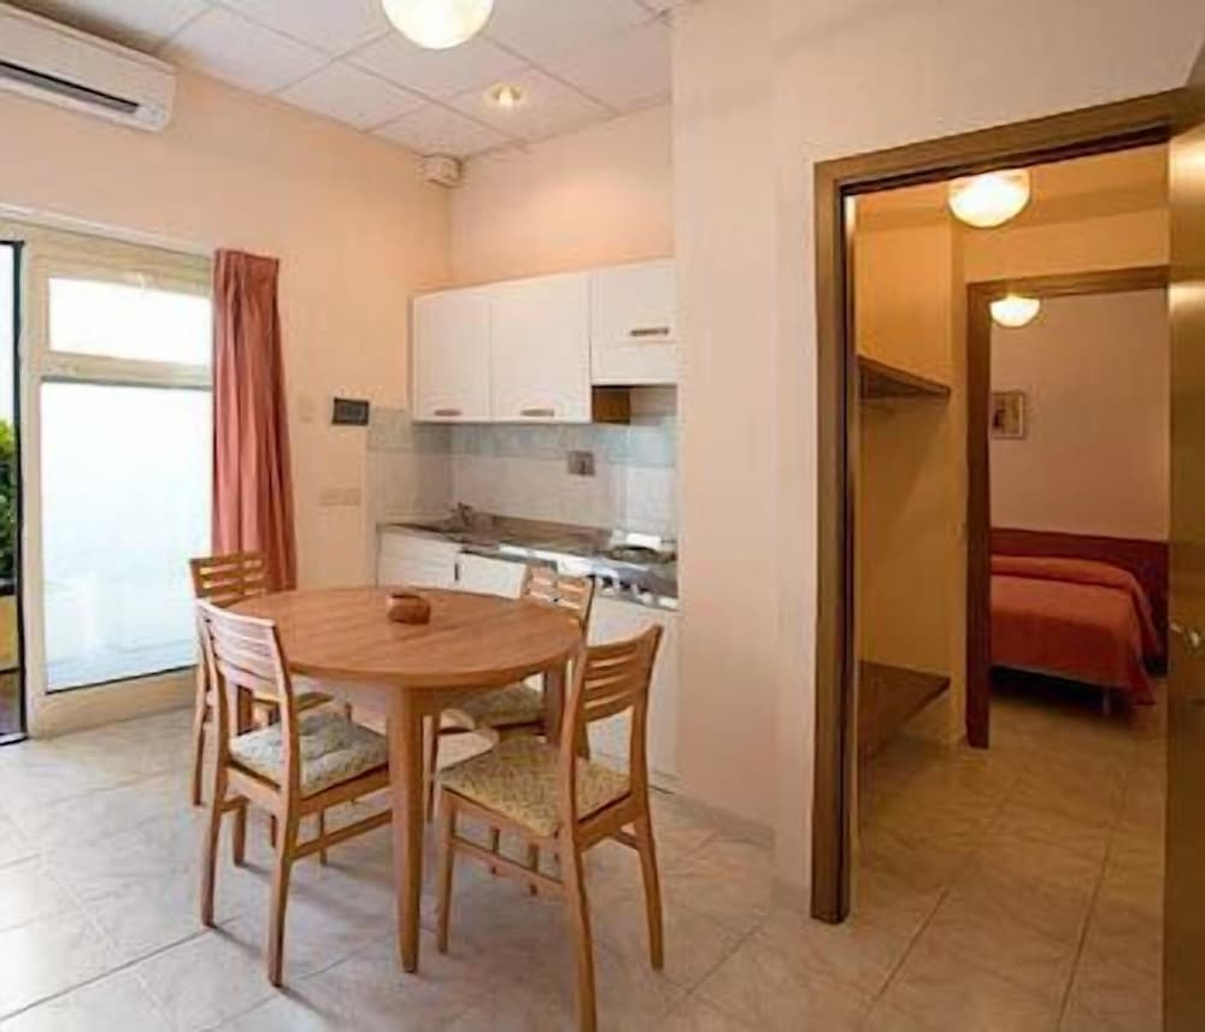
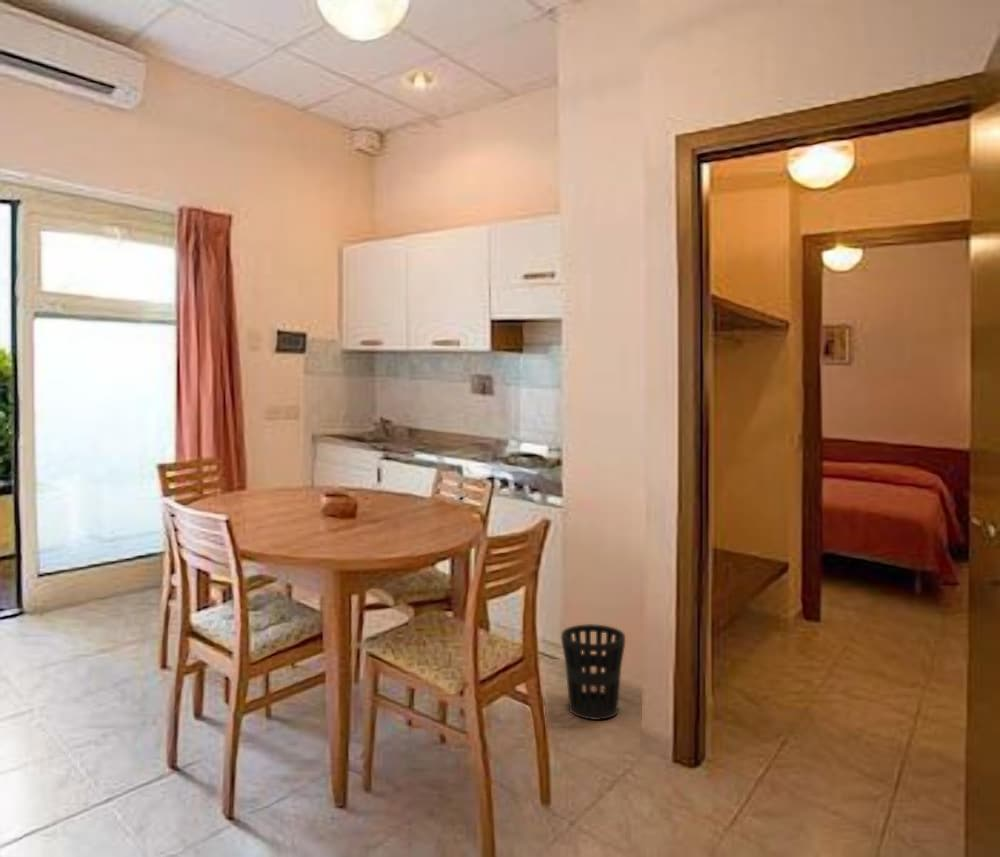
+ wastebasket [560,623,626,721]
